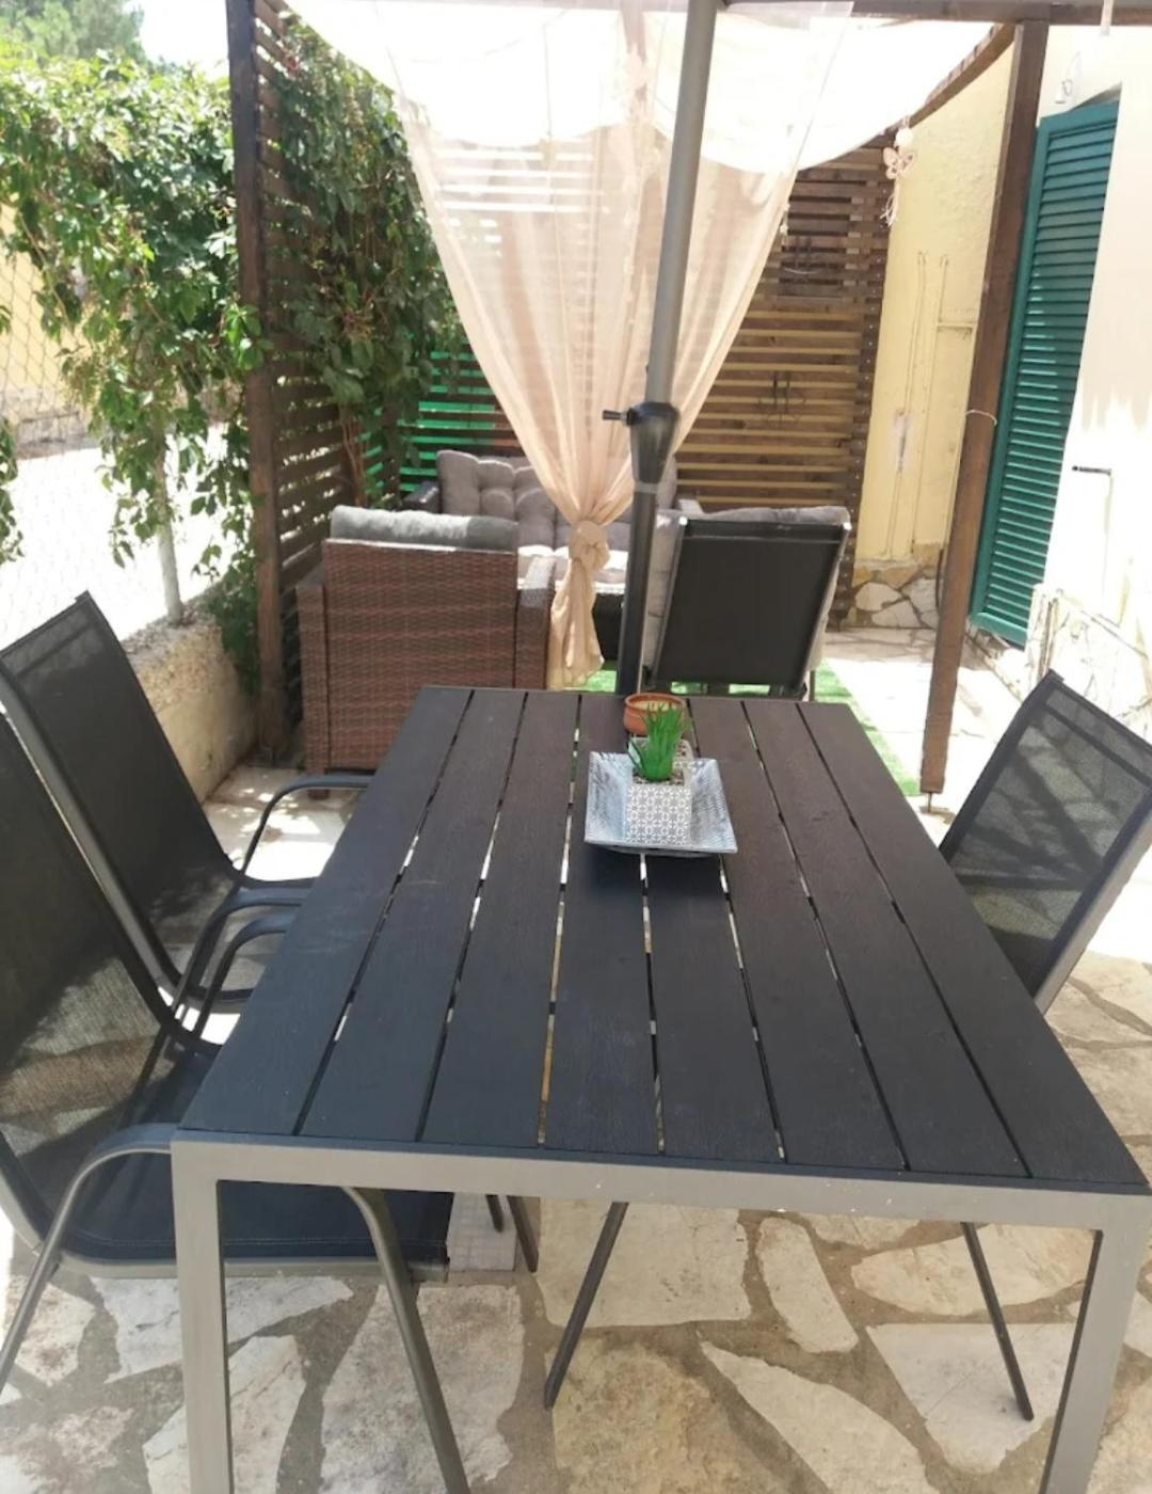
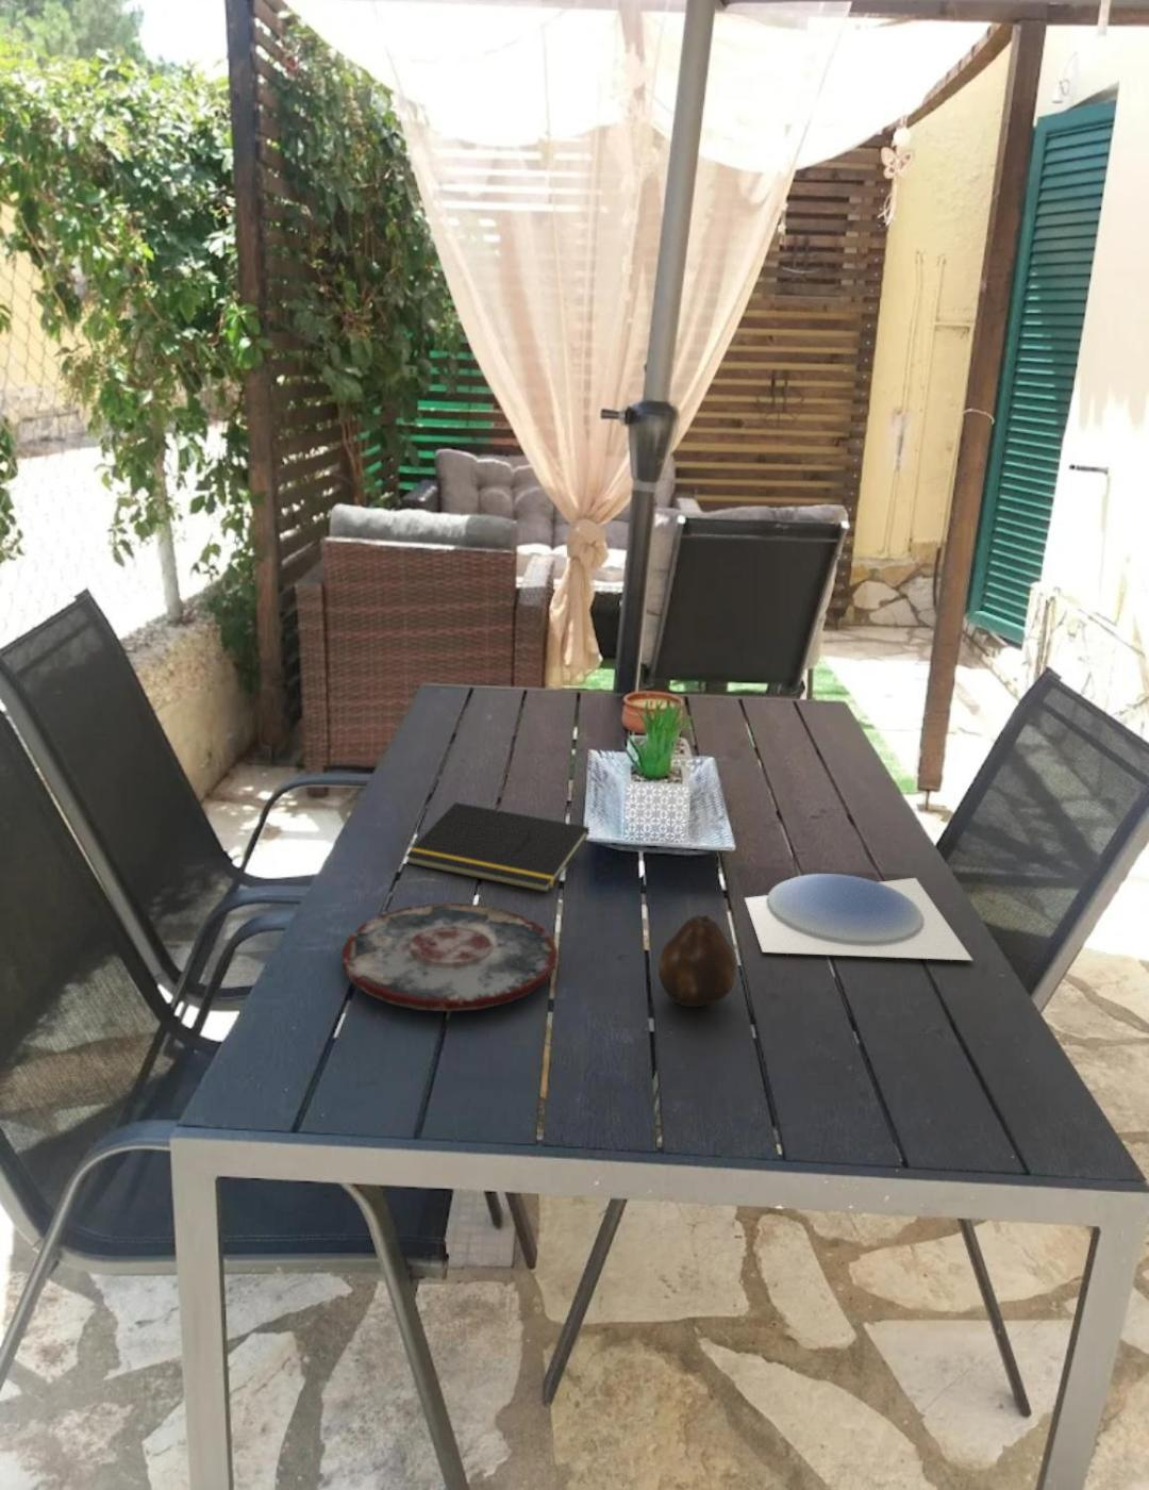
+ fruit [658,913,736,1008]
+ notepad [404,802,590,894]
+ plate [342,902,559,1012]
+ plate [743,873,974,961]
